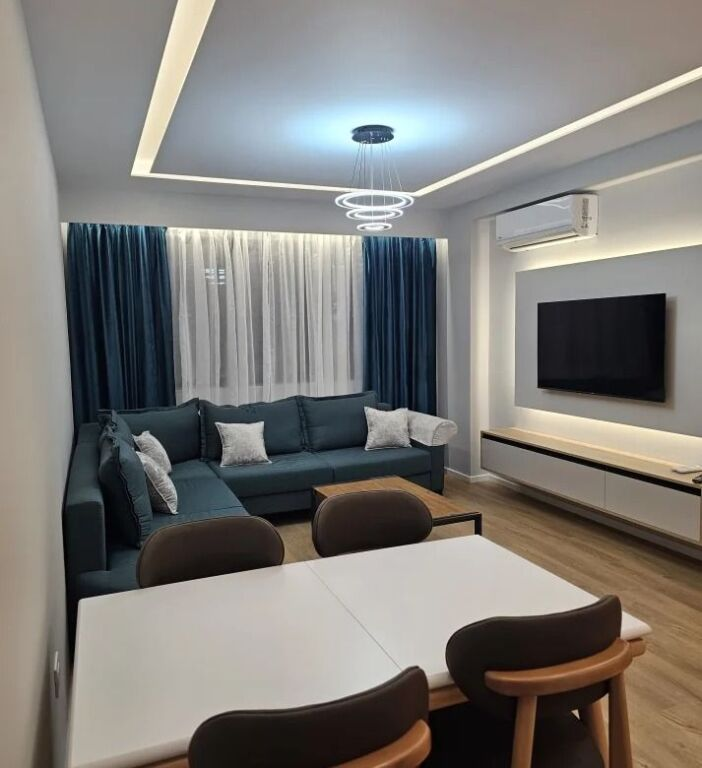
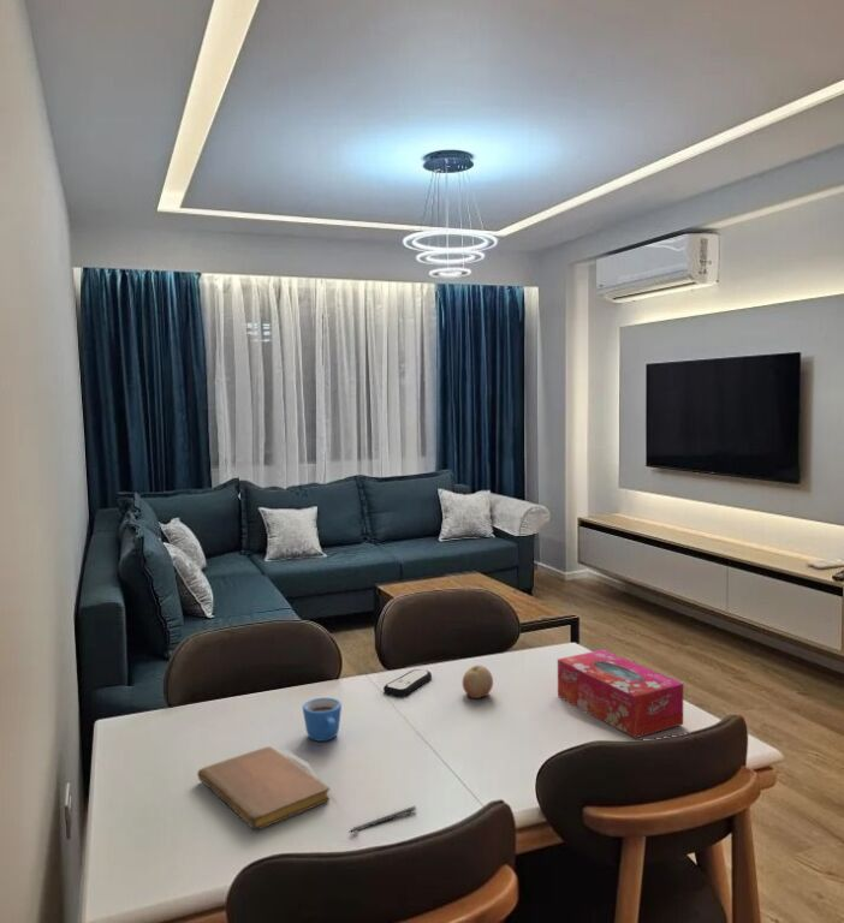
+ pen [349,805,417,834]
+ mug [302,697,343,743]
+ remote control [382,668,433,697]
+ tissue box [557,649,684,739]
+ fruit [462,665,494,699]
+ notebook [197,745,331,832]
